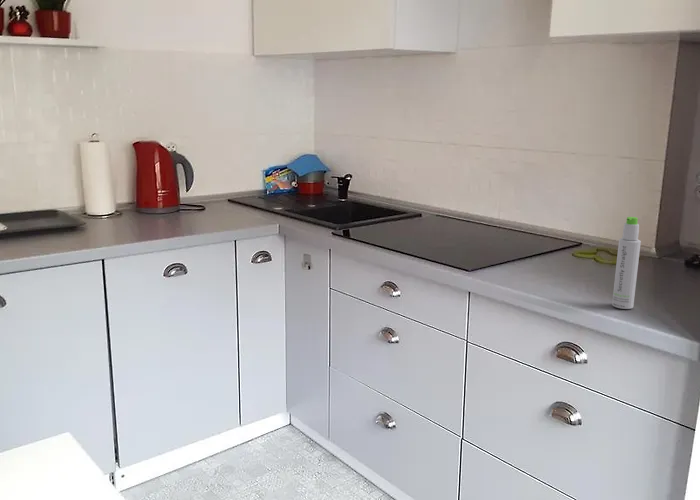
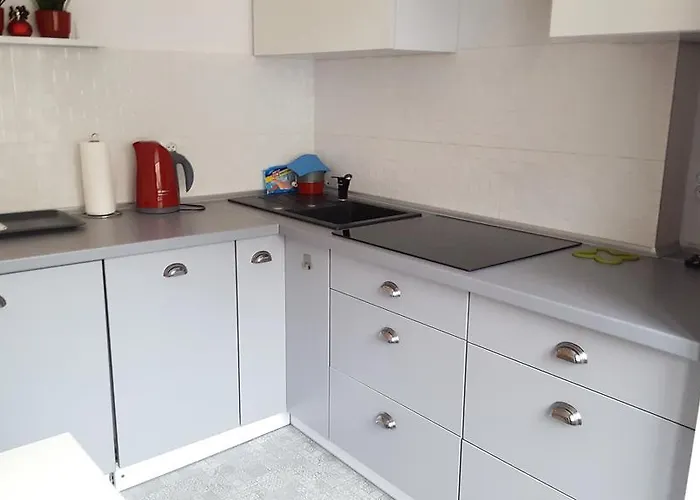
- bottle [611,216,642,310]
